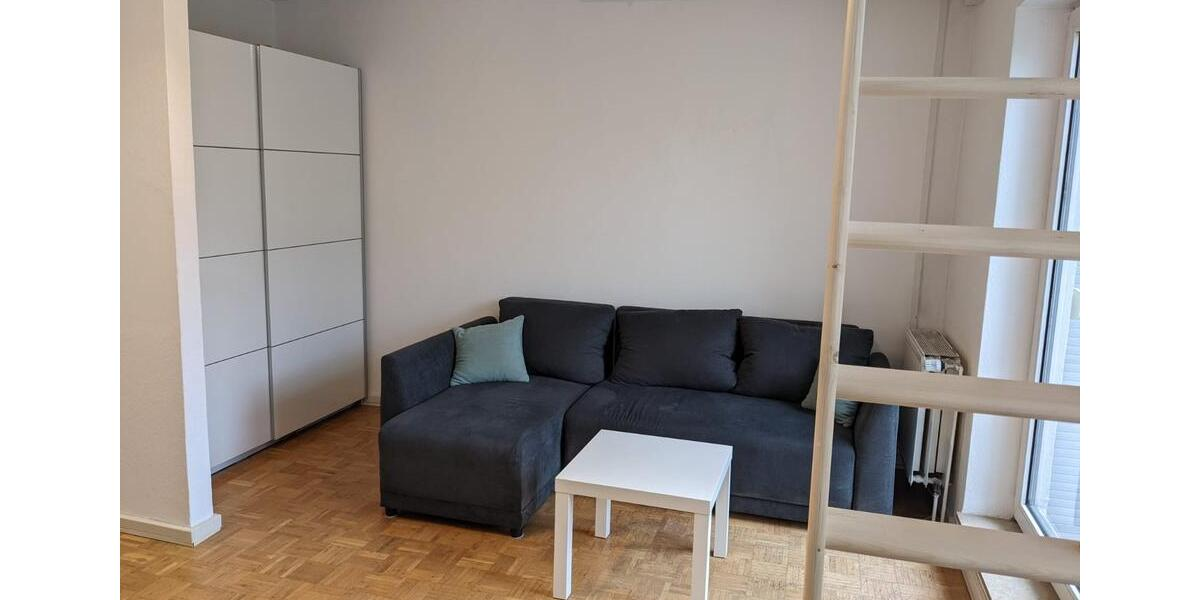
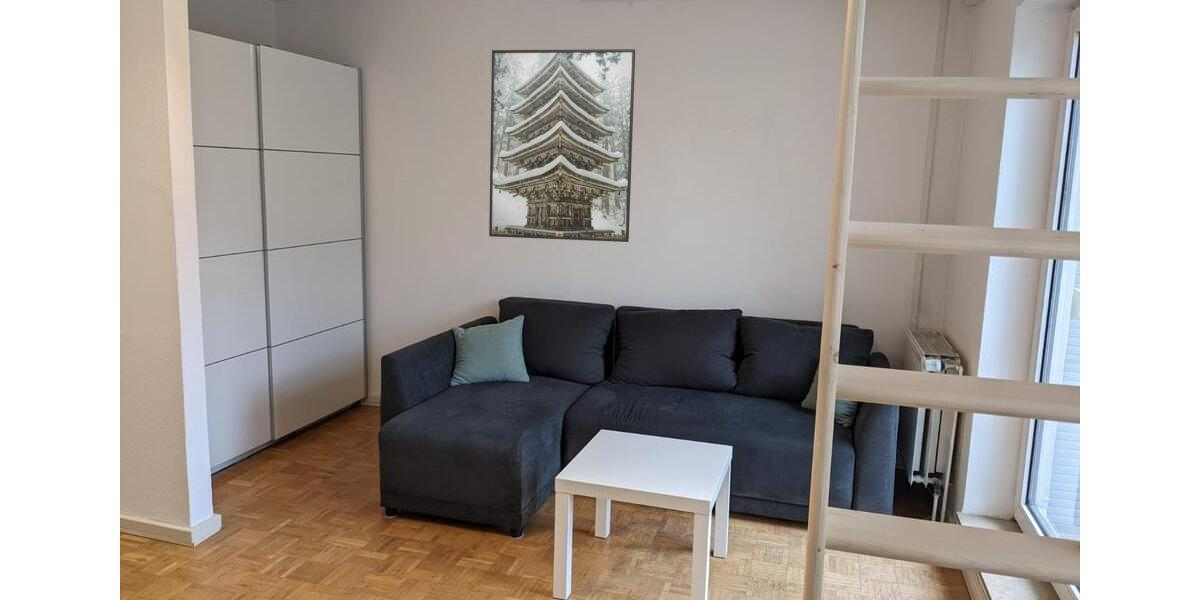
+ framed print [488,48,636,243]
